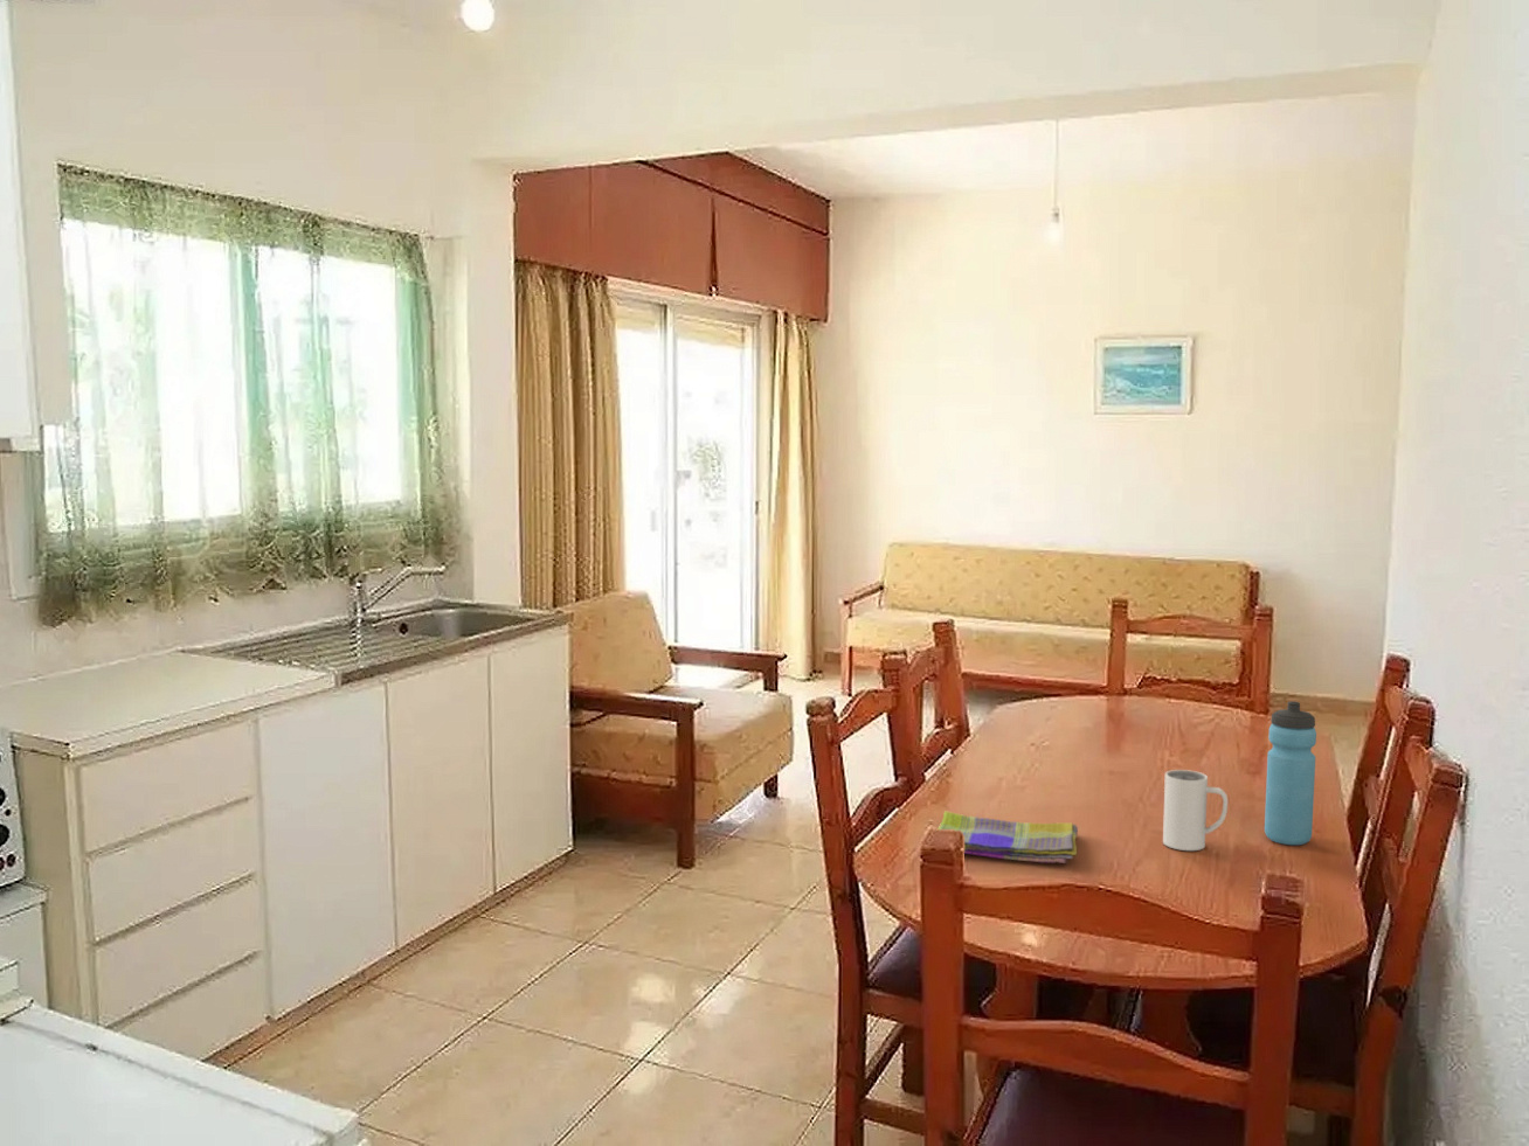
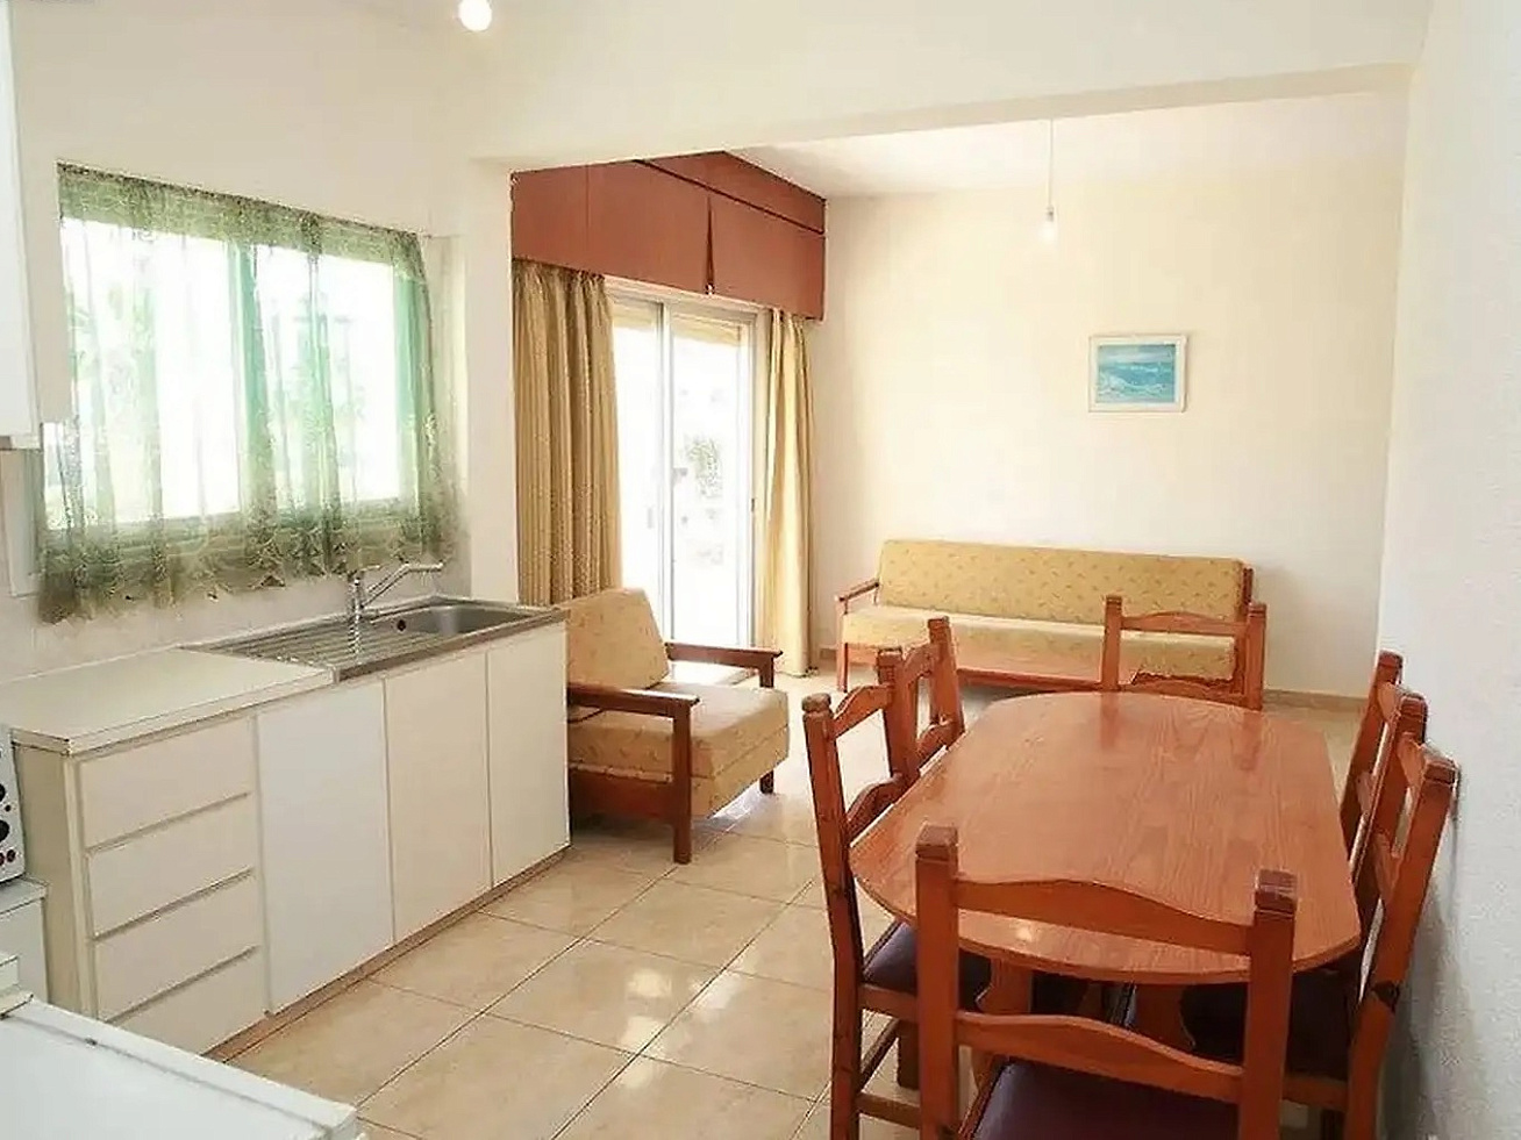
- mug [1162,769,1228,851]
- dish towel [937,810,1079,864]
- water bottle [1264,699,1317,847]
